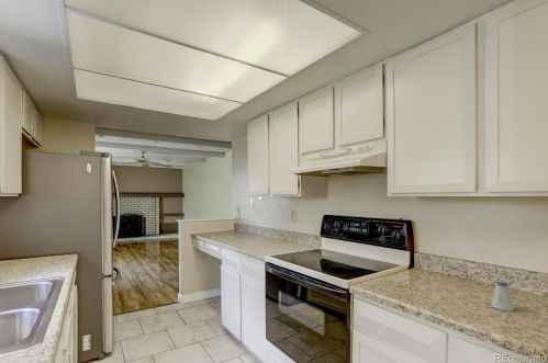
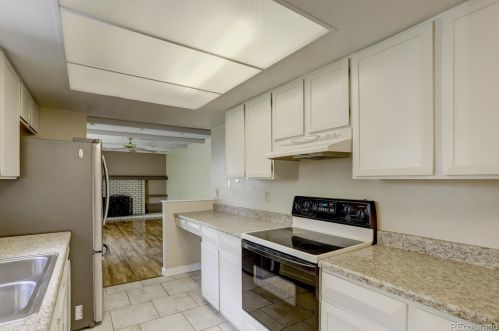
- saltshaker [491,281,515,313]
